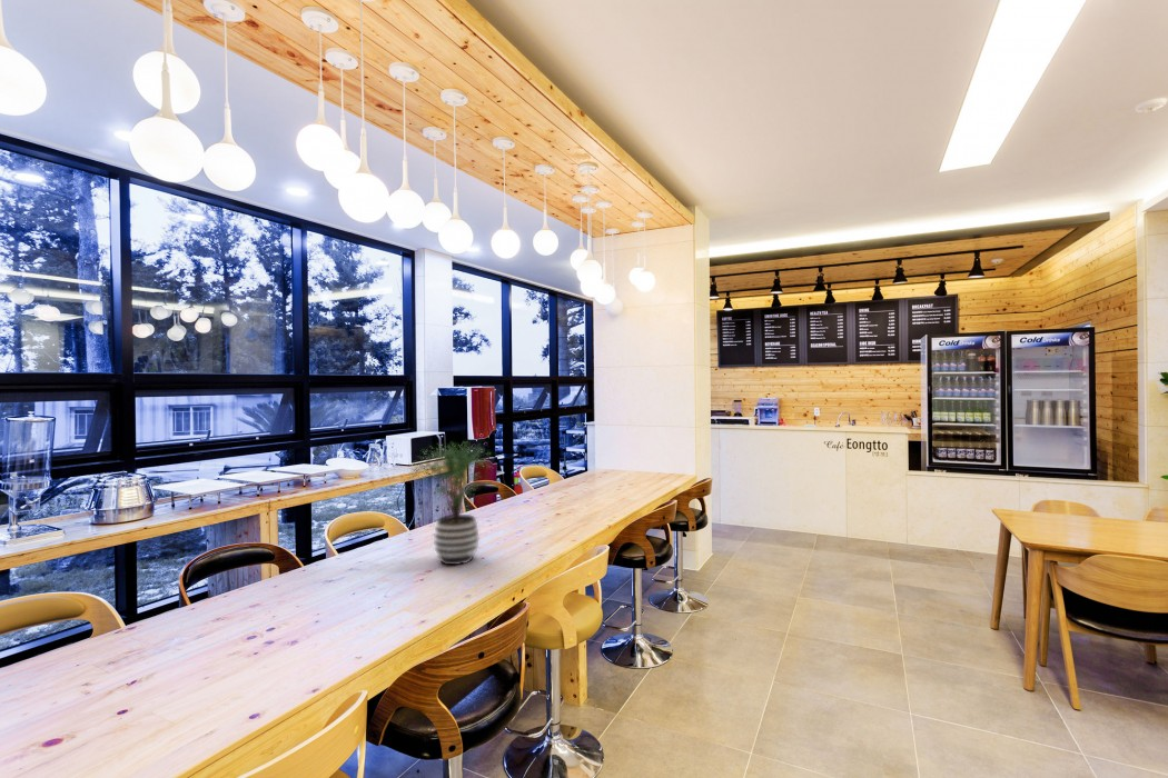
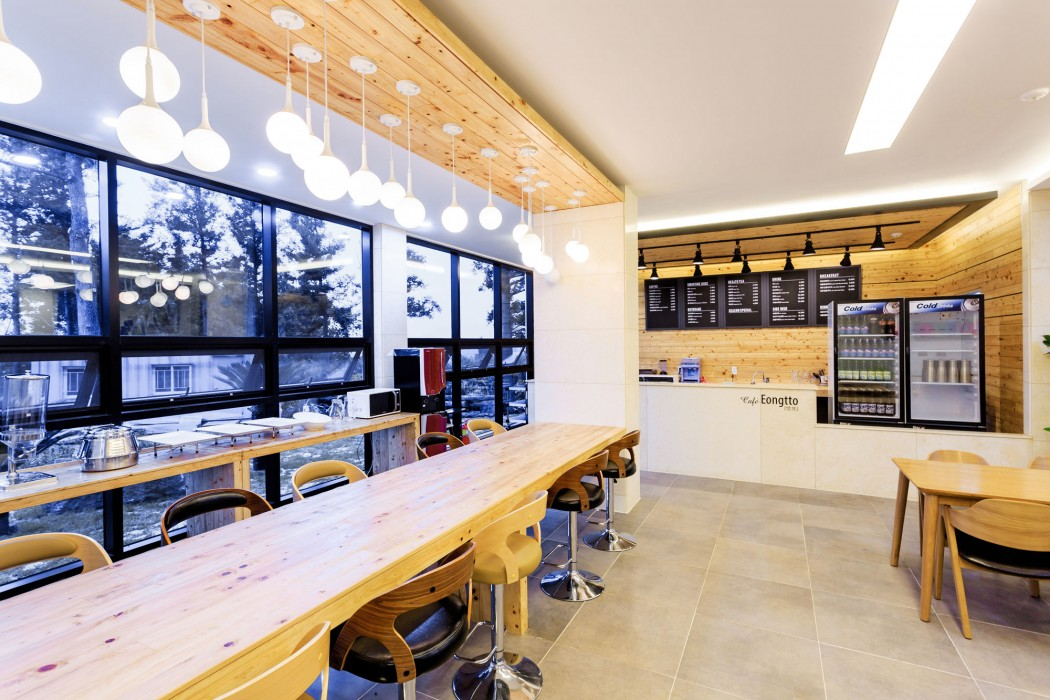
- potted plant [407,439,494,566]
